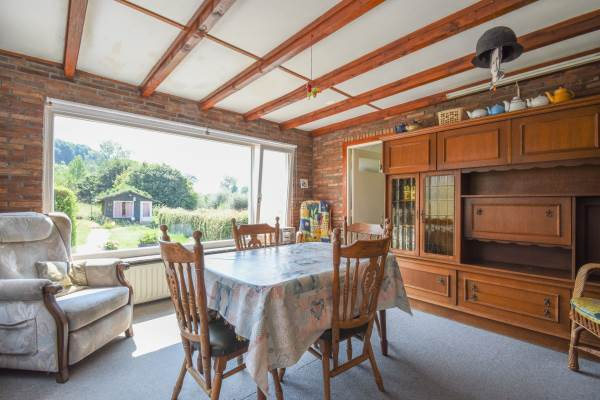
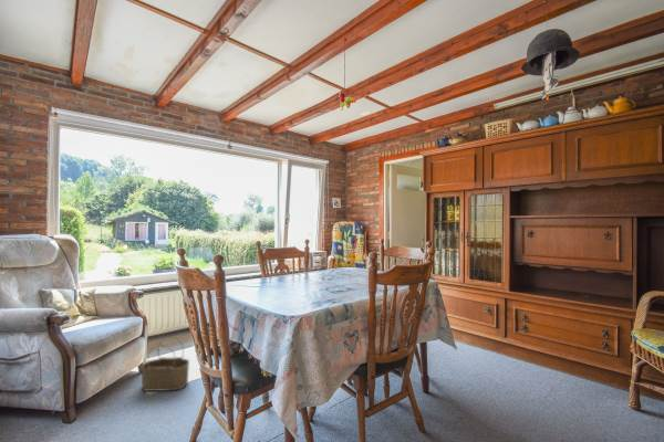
+ wicker basket [141,336,190,392]
